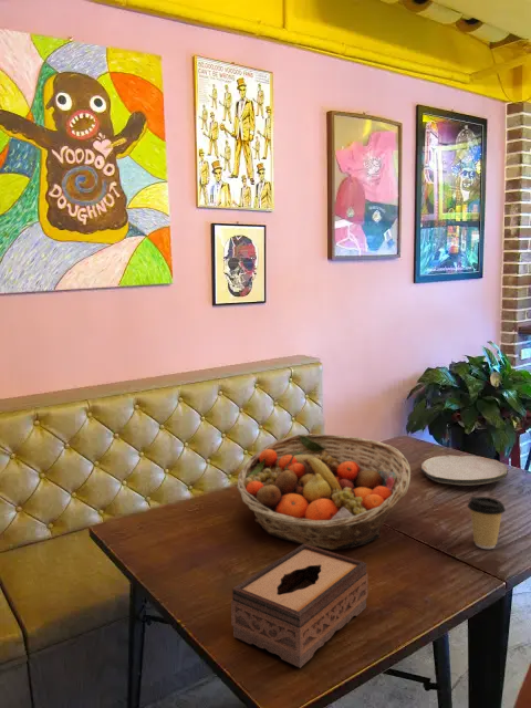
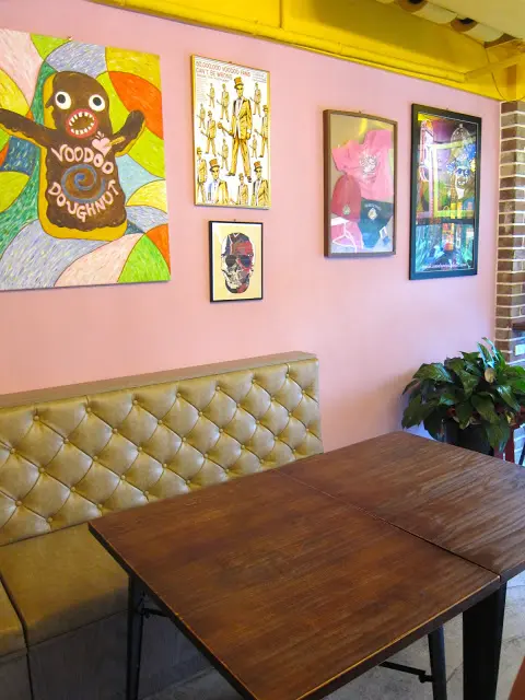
- fruit basket [236,433,412,551]
- coffee cup [467,496,507,550]
- plate [420,455,509,487]
- tissue box [230,544,369,669]
